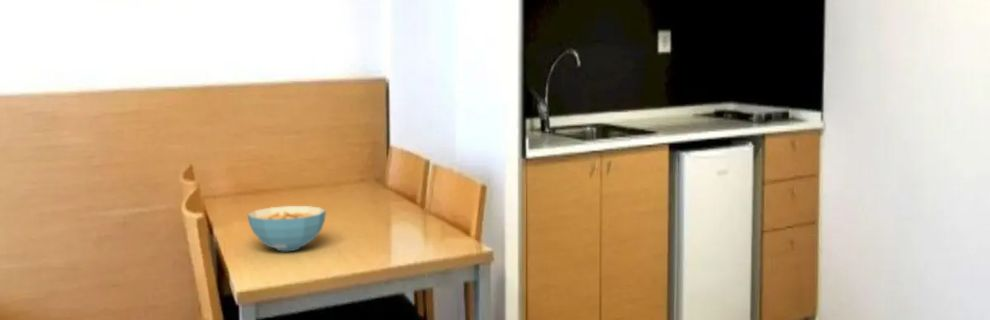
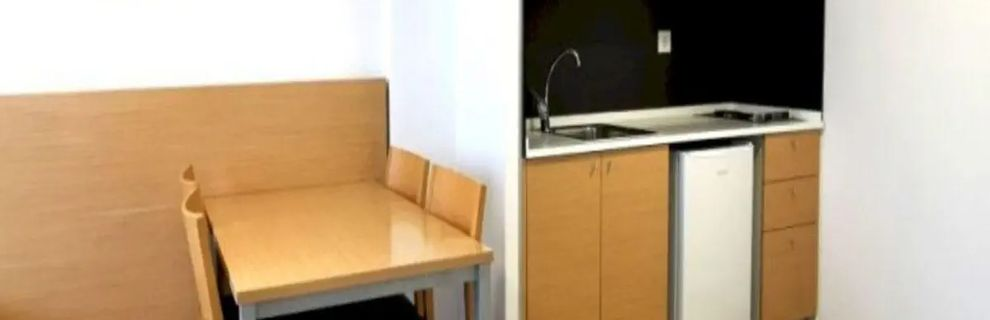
- cereal bowl [246,205,327,252]
